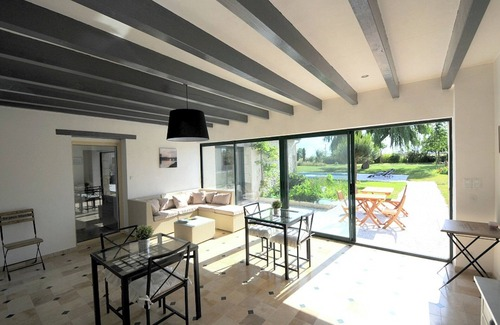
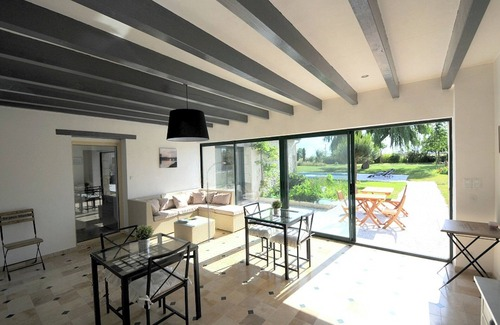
+ street lamp [206,161,227,243]
